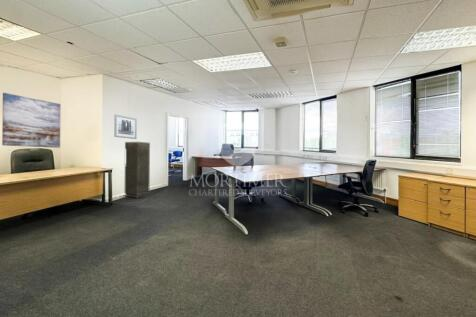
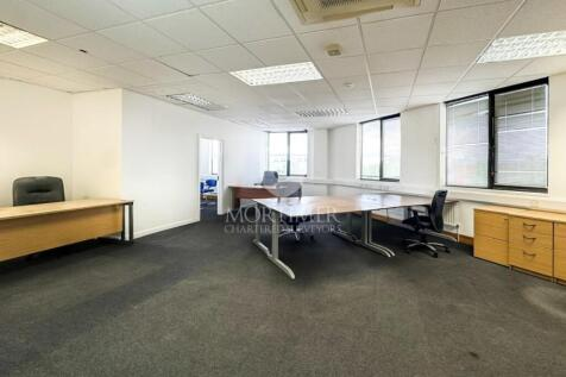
- wall art [1,92,61,149]
- storage cabinet [124,141,151,199]
- wall art [113,113,138,140]
